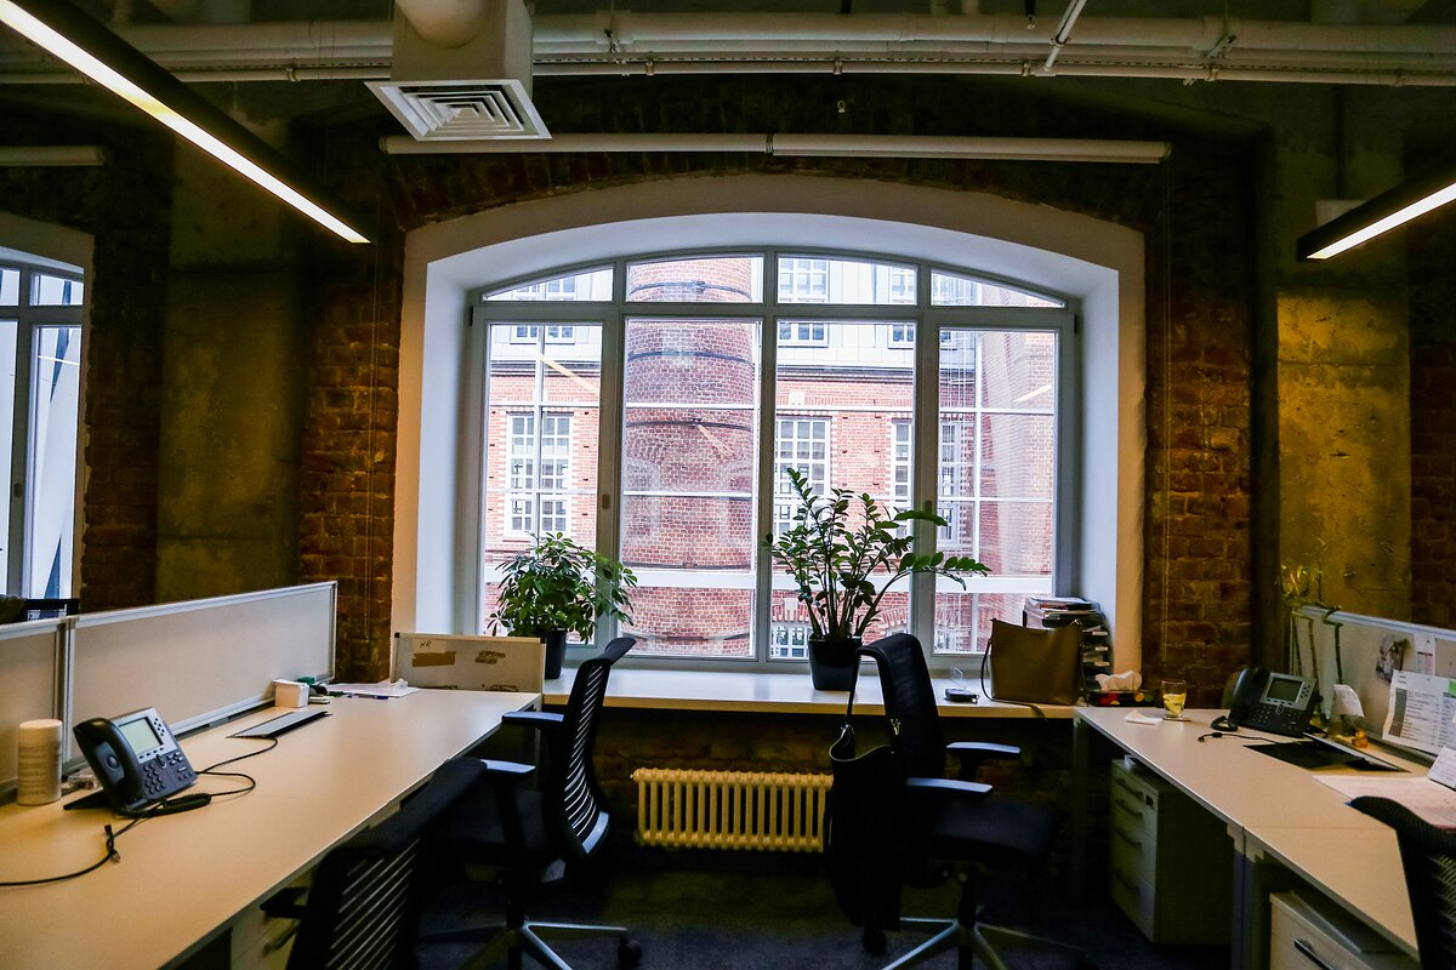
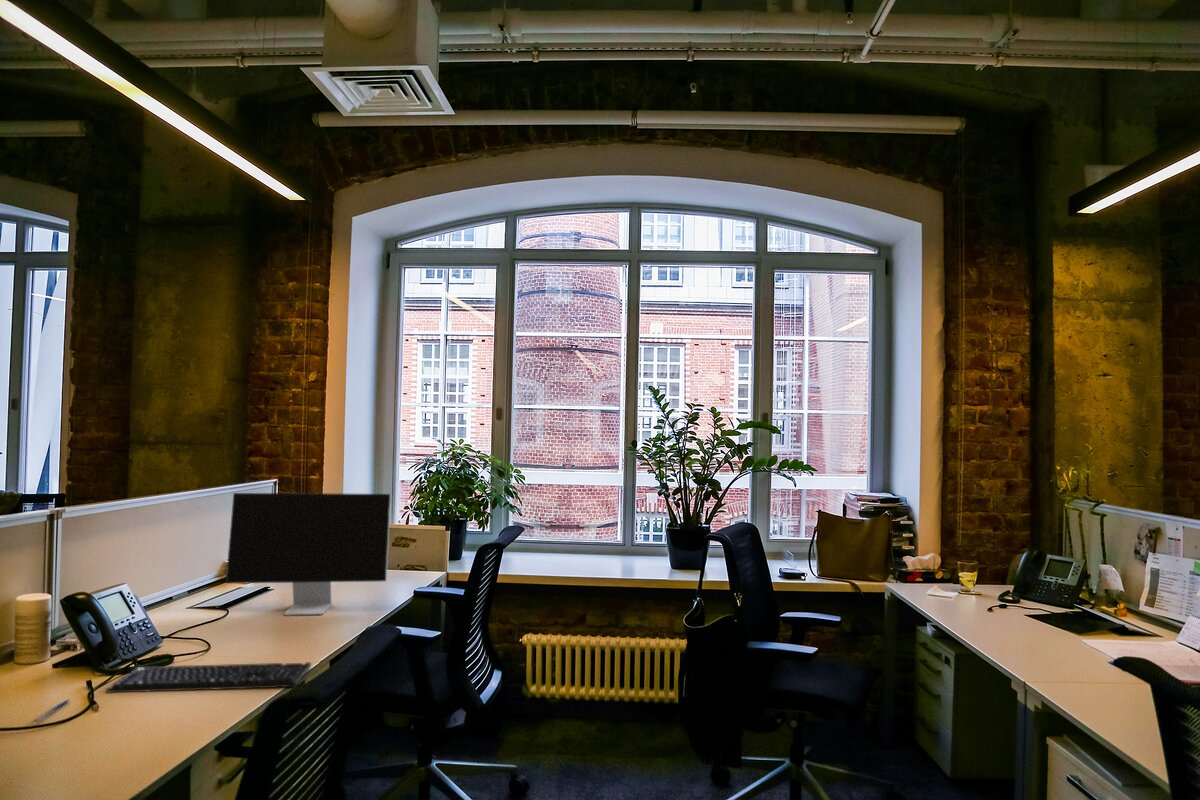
+ keyboard [105,661,312,694]
+ computer monitor [225,492,392,616]
+ pen [32,698,70,724]
